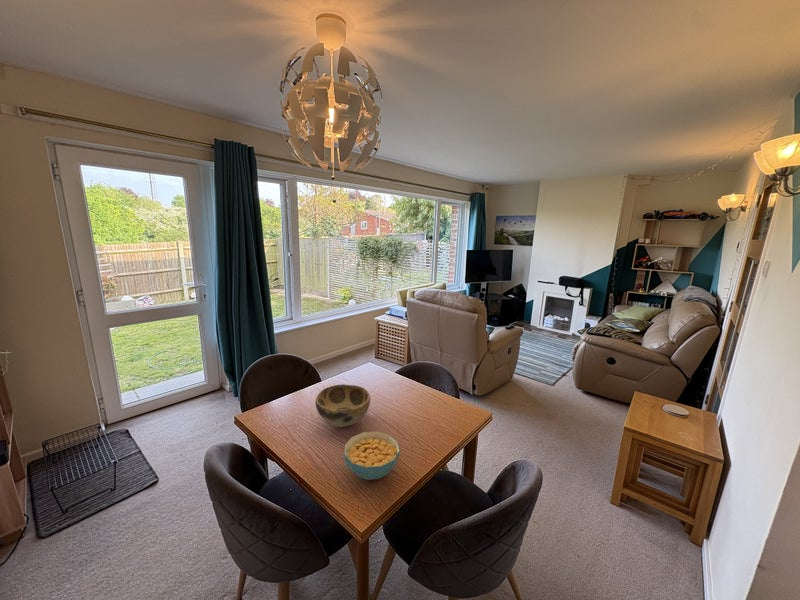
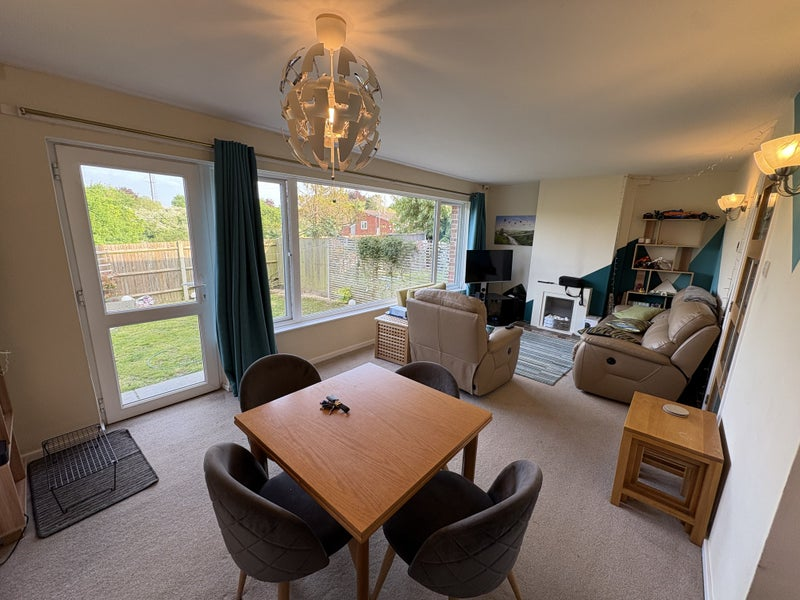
- decorative bowl [314,383,371,428]
- cereal bowl [343,431,401,481]
